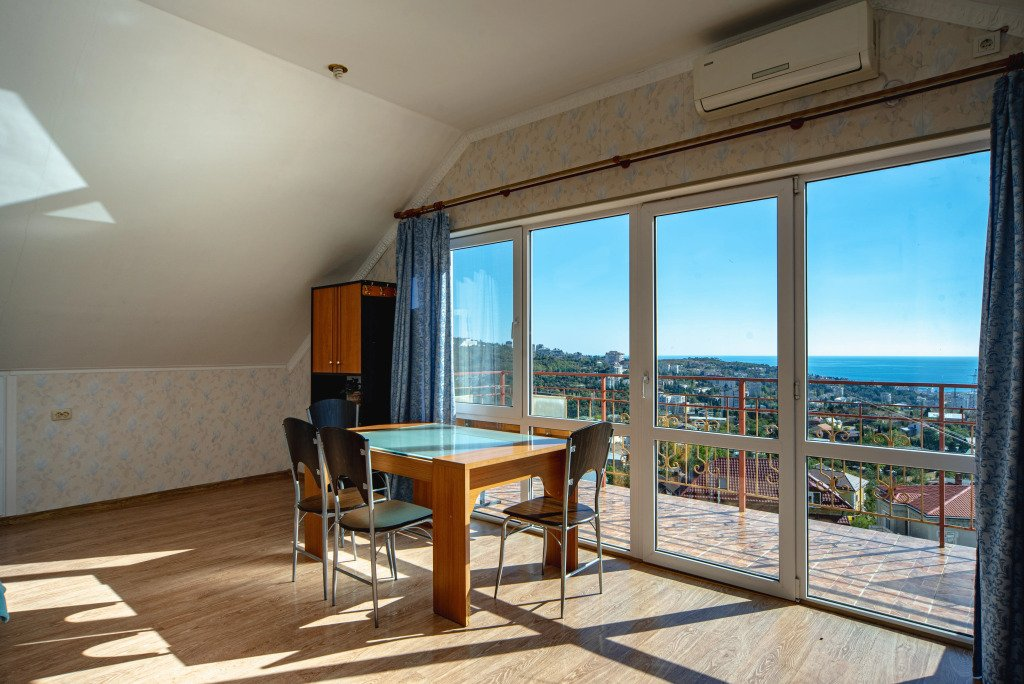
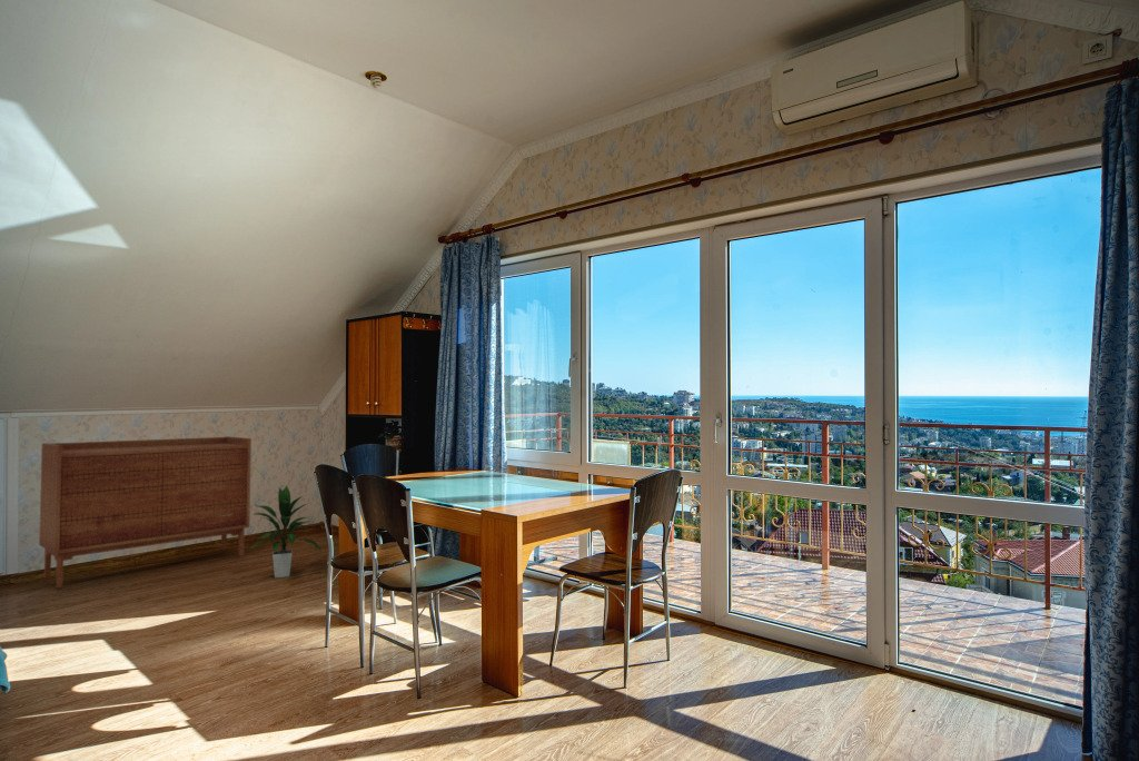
+ indoor plant [248,485,324,579]
+ sideboard [38,435,252,589]
